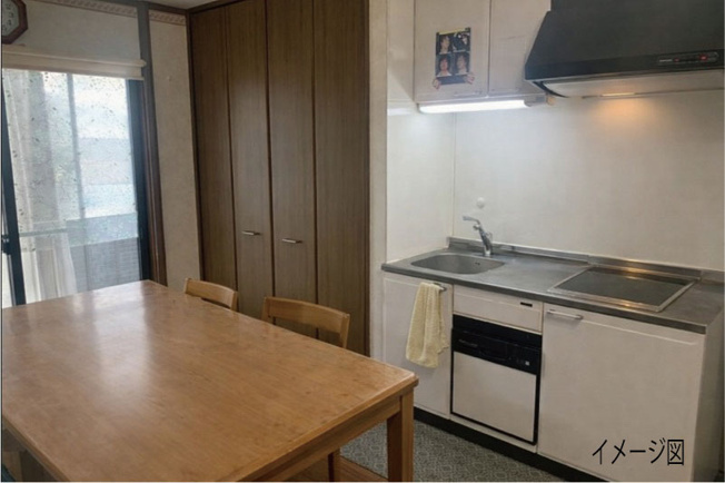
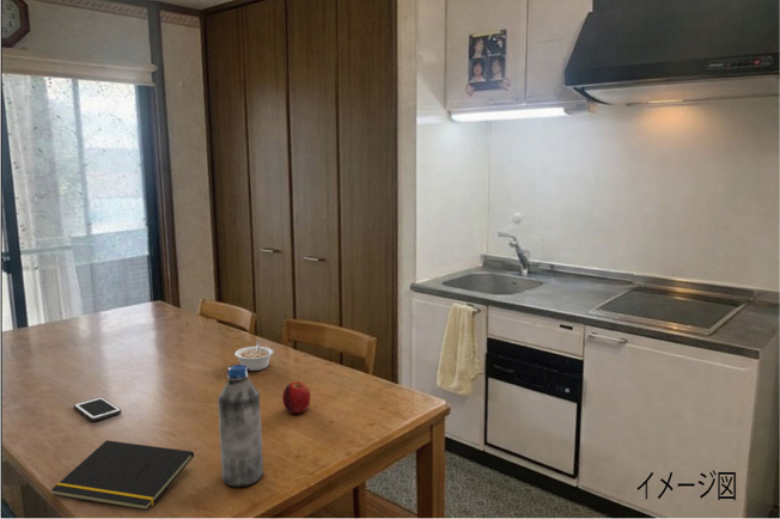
+ cell phone [73,396,122,422]
+ water bottle [217,364,264,488]
+ legume [233,340,274,372]
+ fruit [281,380,312,414]
+ notepad [50,439,195,512]
